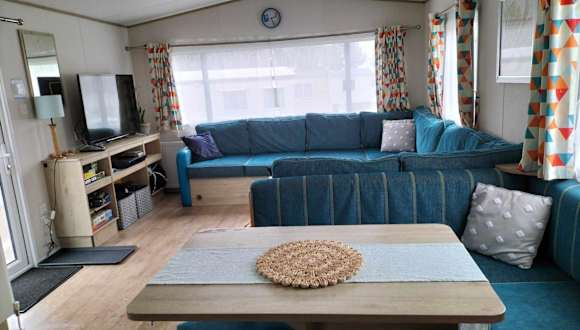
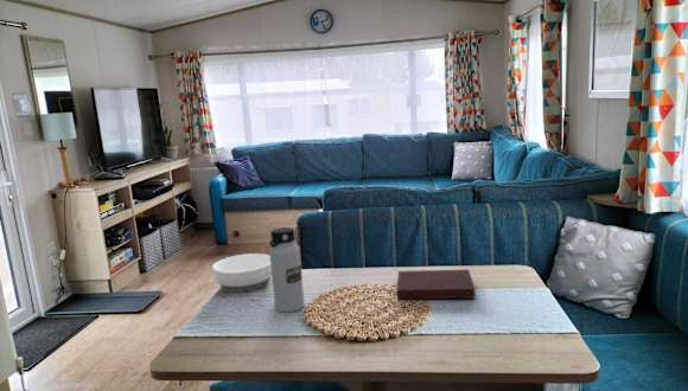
+ water bottle [268,226,306,313]
+ bowl [211,252,272,294]
+ notebook [396,269,477,300]
